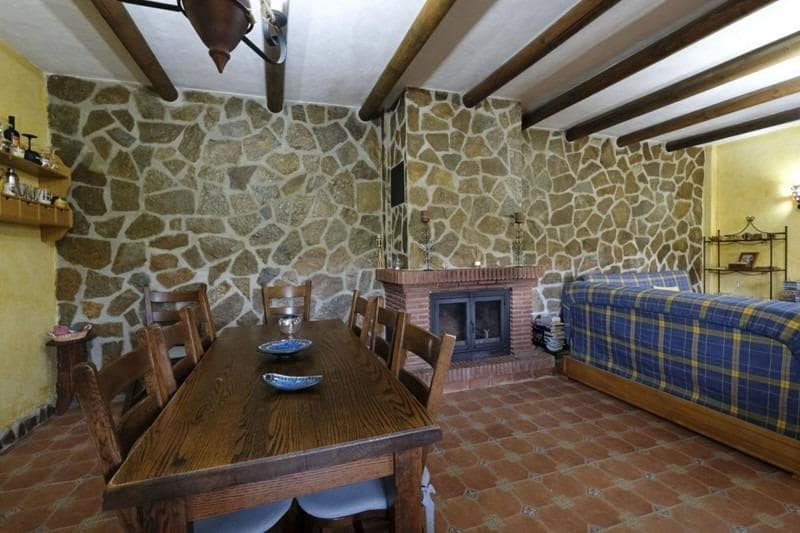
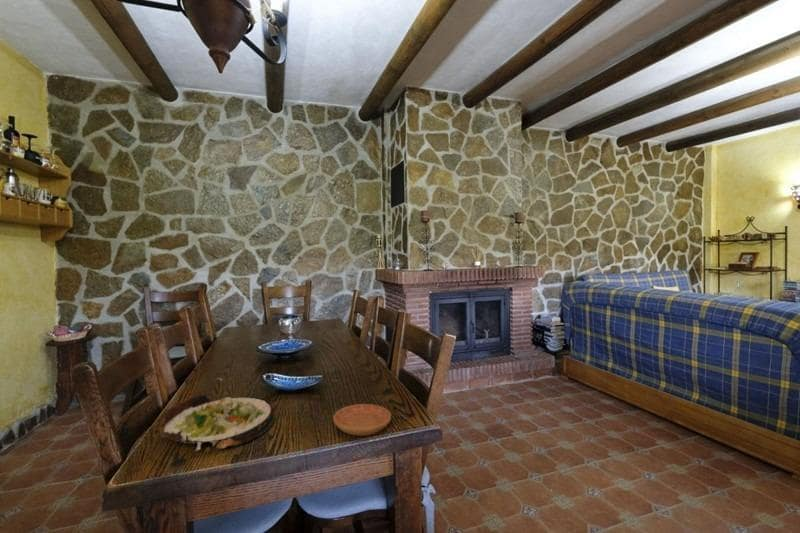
+ salad plate [158,393,276,453]
+ saucer [332,403,392,437]
